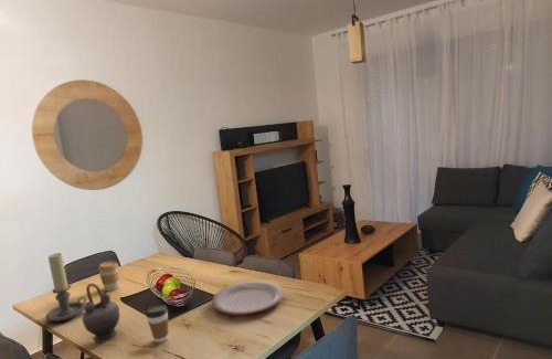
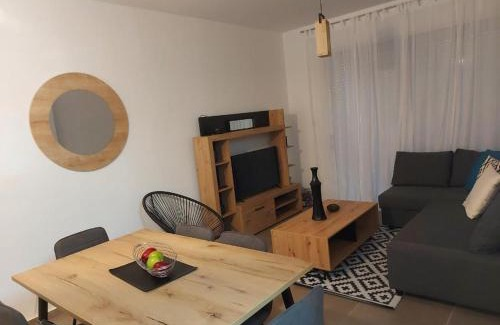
- coffee cup [146,304,170,344]
- teapot [82,283,120,344]
- plate [211,279,285,316]
- coffee cup [97,260,120,292]
- candle holder [44,252,87,323]
